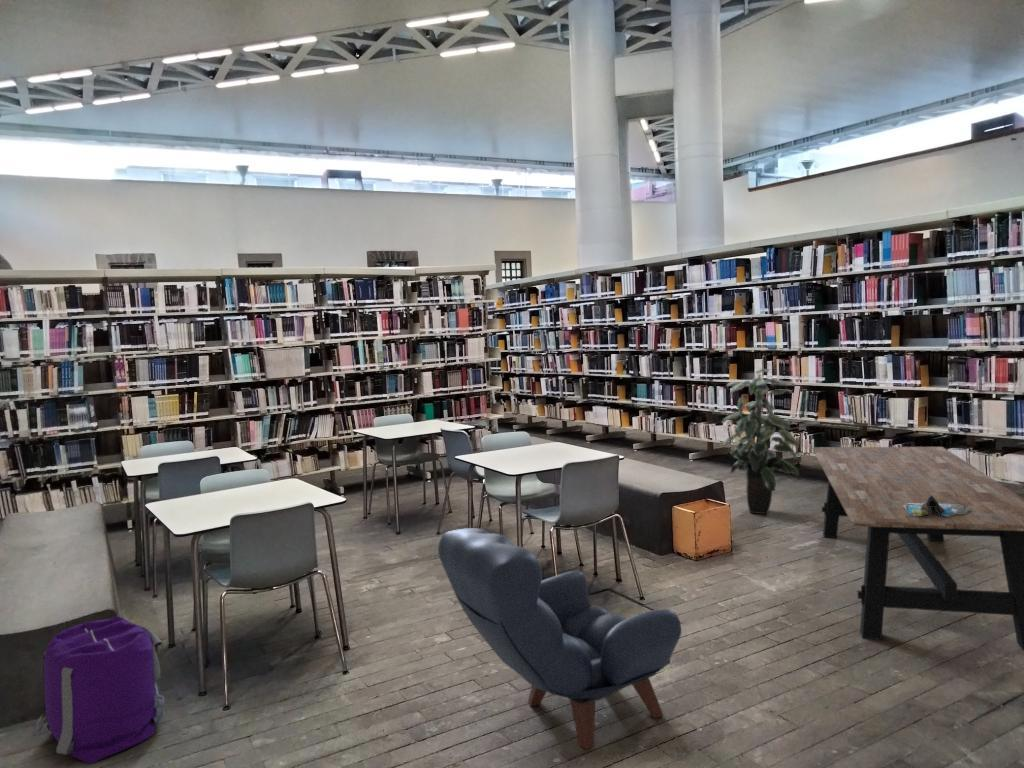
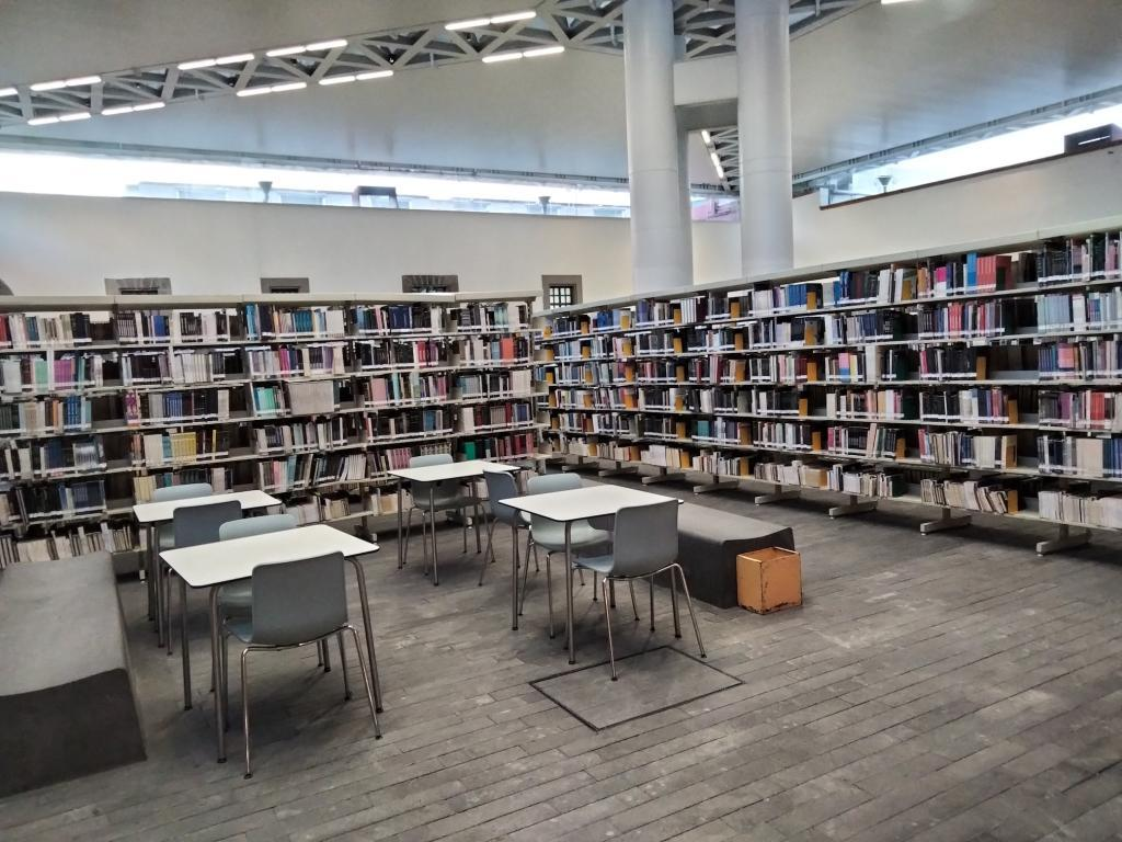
- armchair [437,527,682,751]
- indoor plant [721,368,800,515]
- backpack [35,615,166,765]
- magazine [902,496,970,517]
- dining table [812,446,1024,652]
